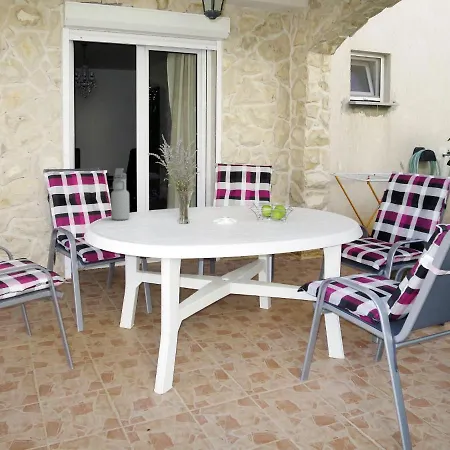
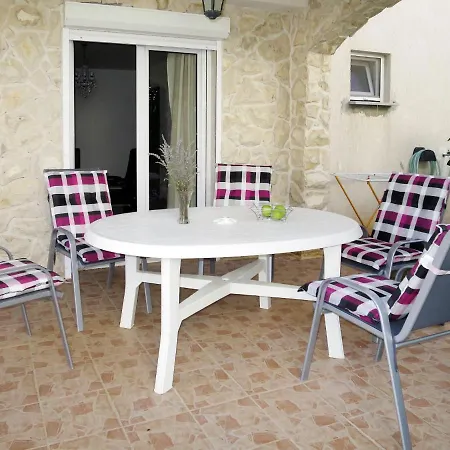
- water bottle [110,167,130,221]
